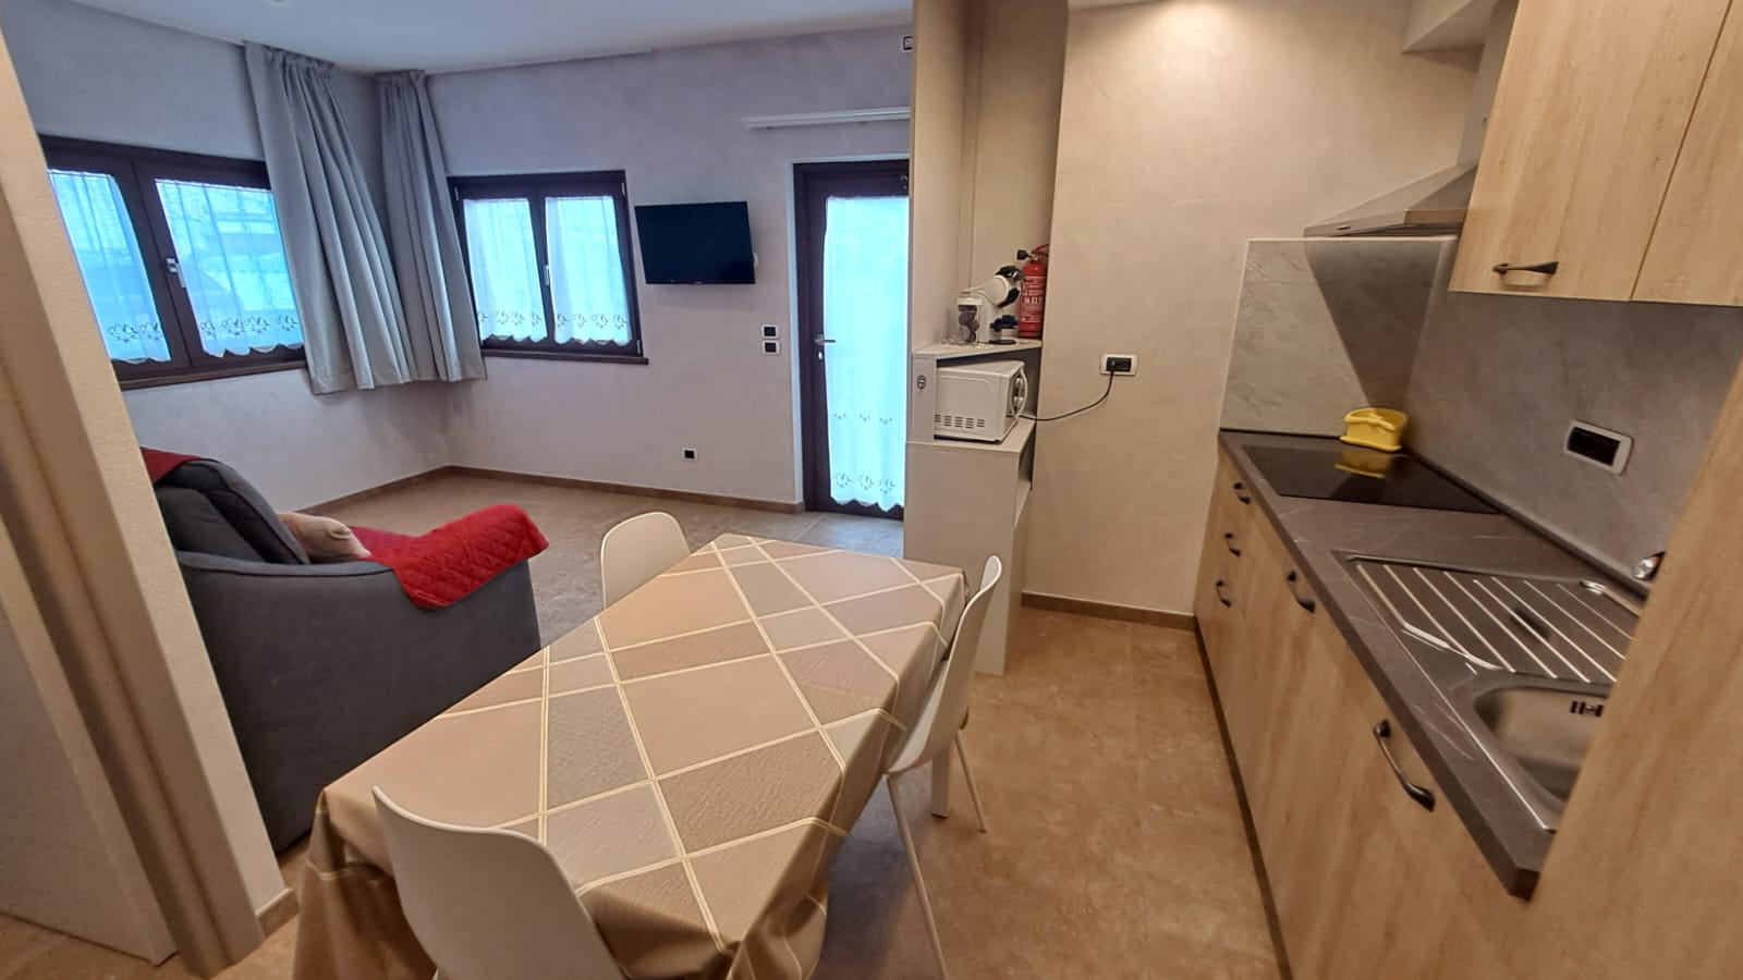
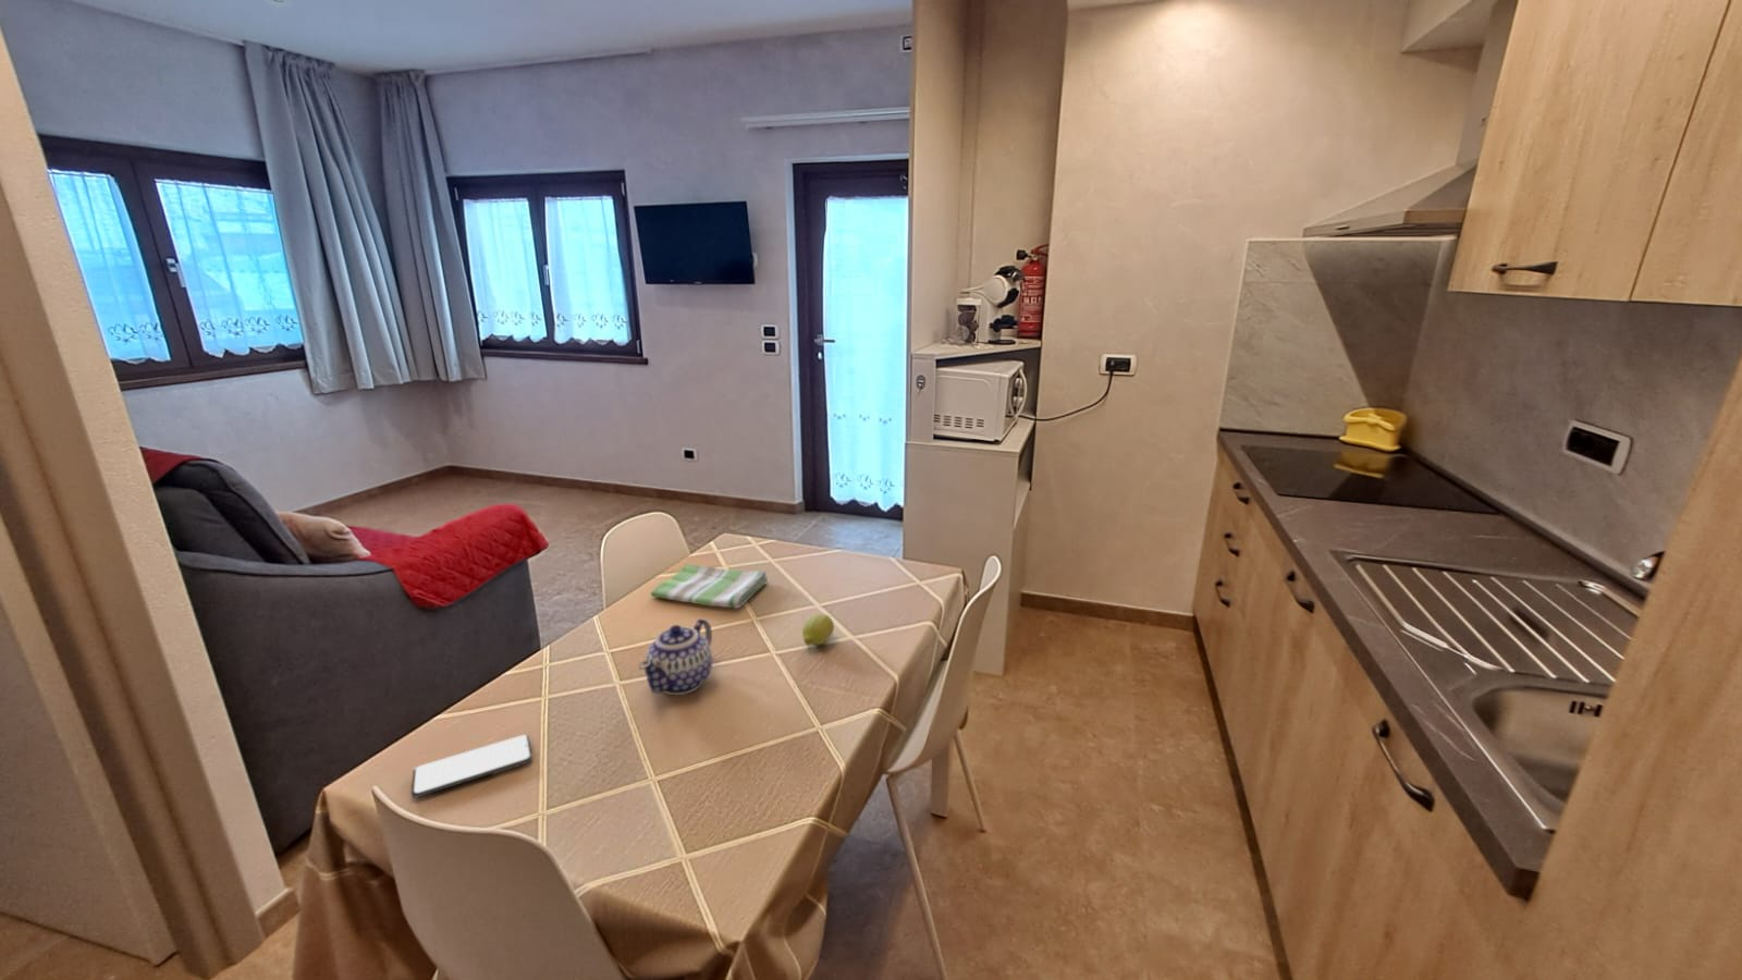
+ teapot [638,617,713,695]
+ dish towel [650,562,768,610]
+ smartphone [410,732,534,799]
+ fruit [802,611,835,647]
